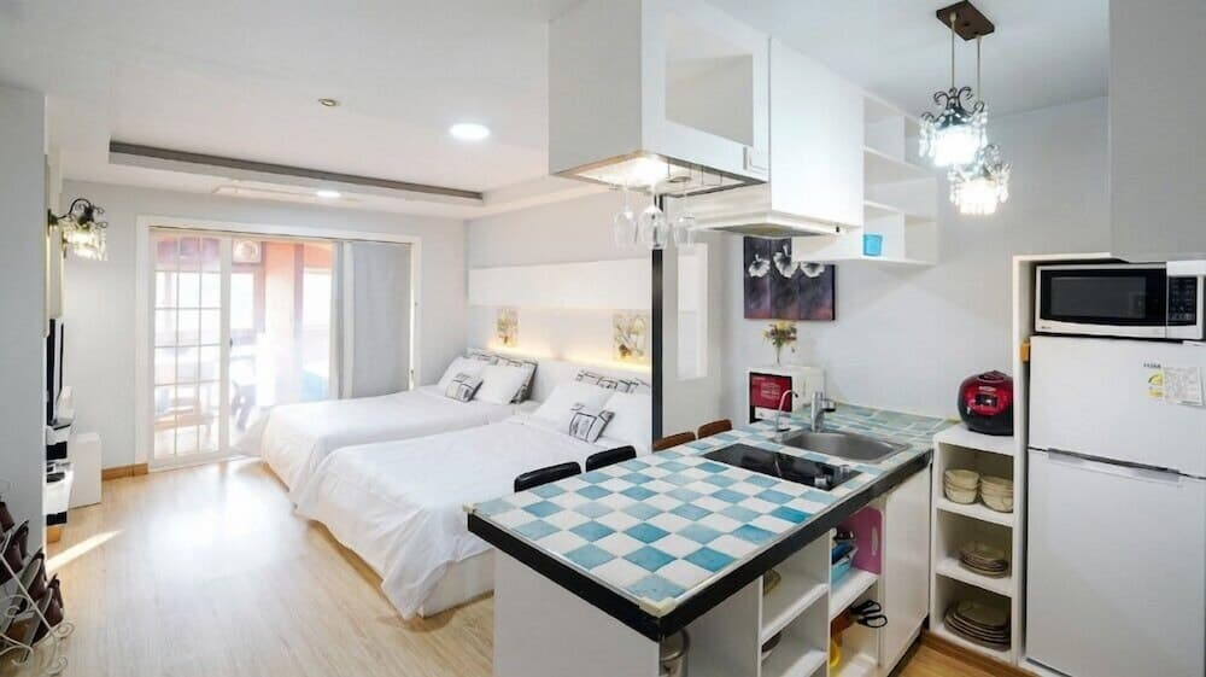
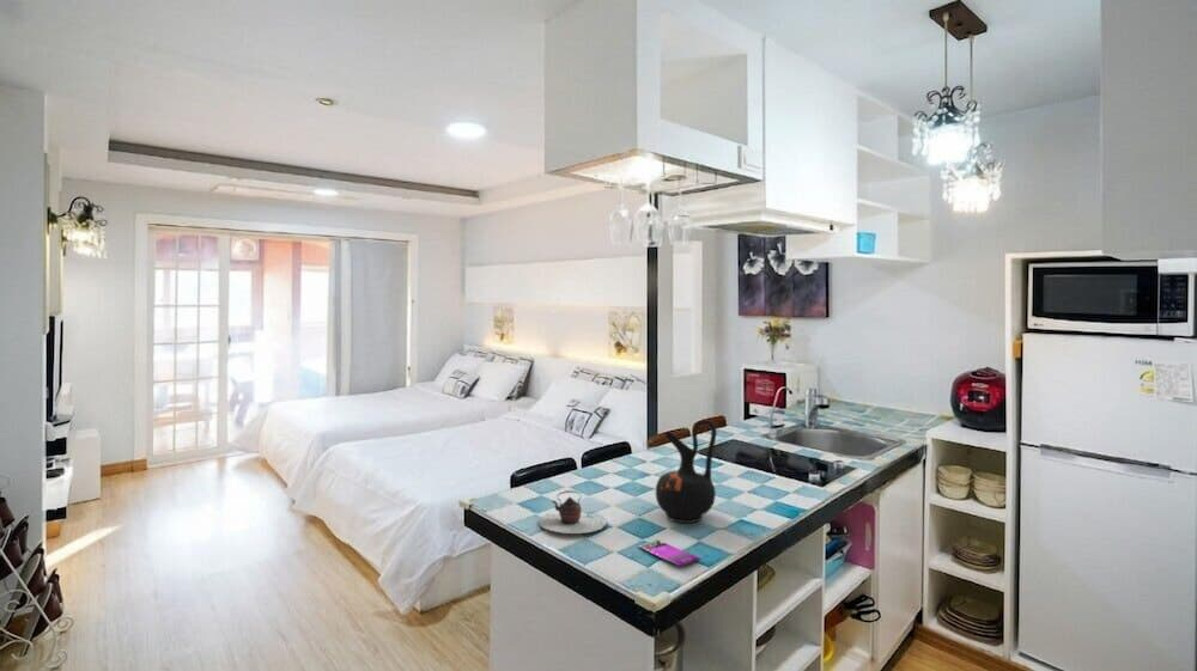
+ smartphone [637,538,701,567]
+ ceramic jug [655,419,718,524]
+ teapot [537,489,608,535]
